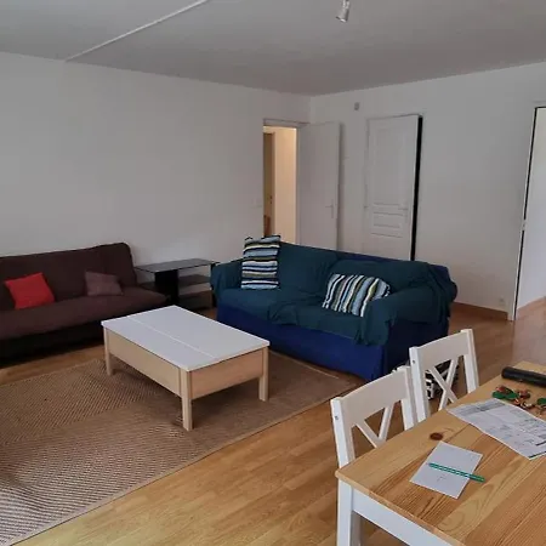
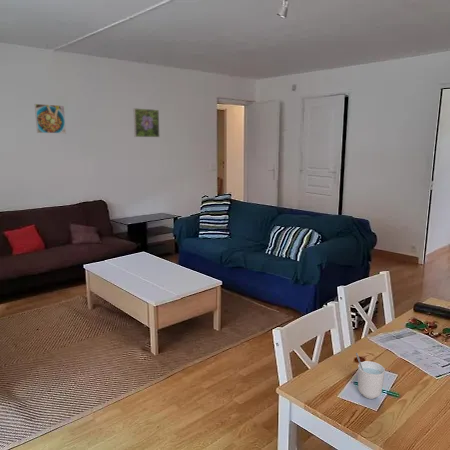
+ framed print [34,103,67,134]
+ cup [355,352,386,400]
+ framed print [132,107,161,138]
